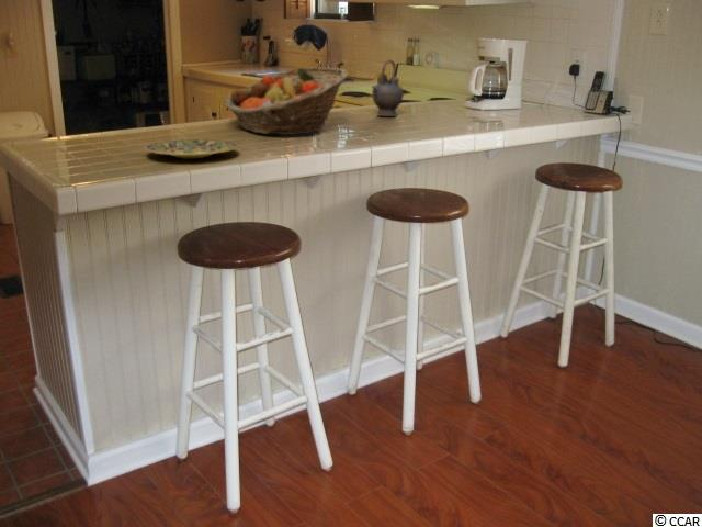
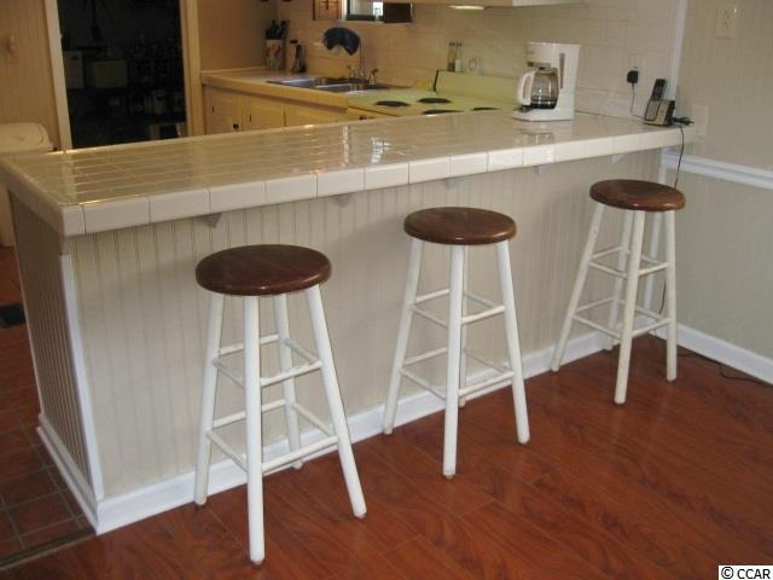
- fruit basket [224,66,349,136]
- plate [143,138,239,159]
- teapot [370,58,405,117]
